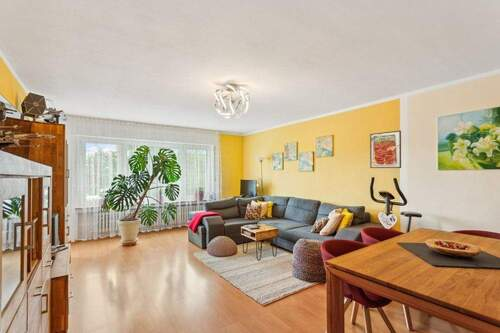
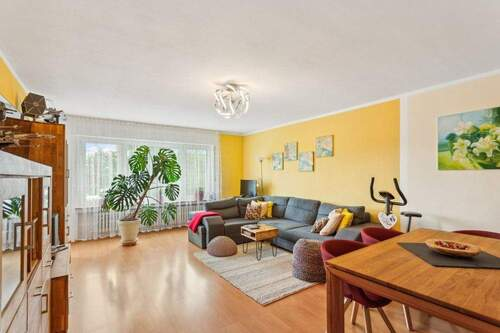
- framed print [369,130,402,169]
